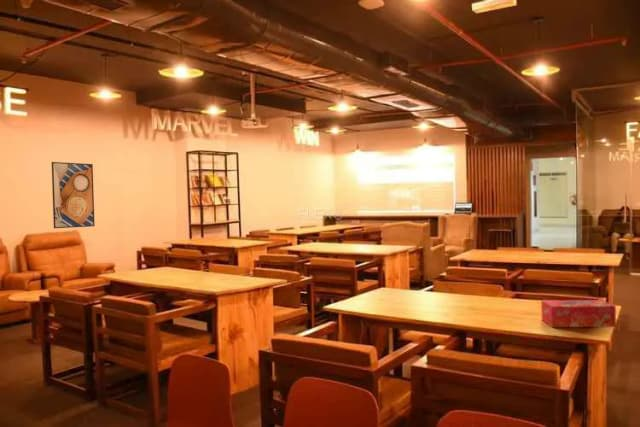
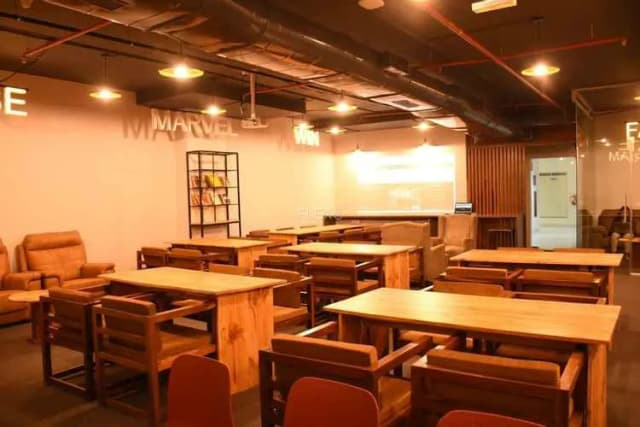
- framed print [51,161,96,229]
- tissue box [540,299,617,328]
